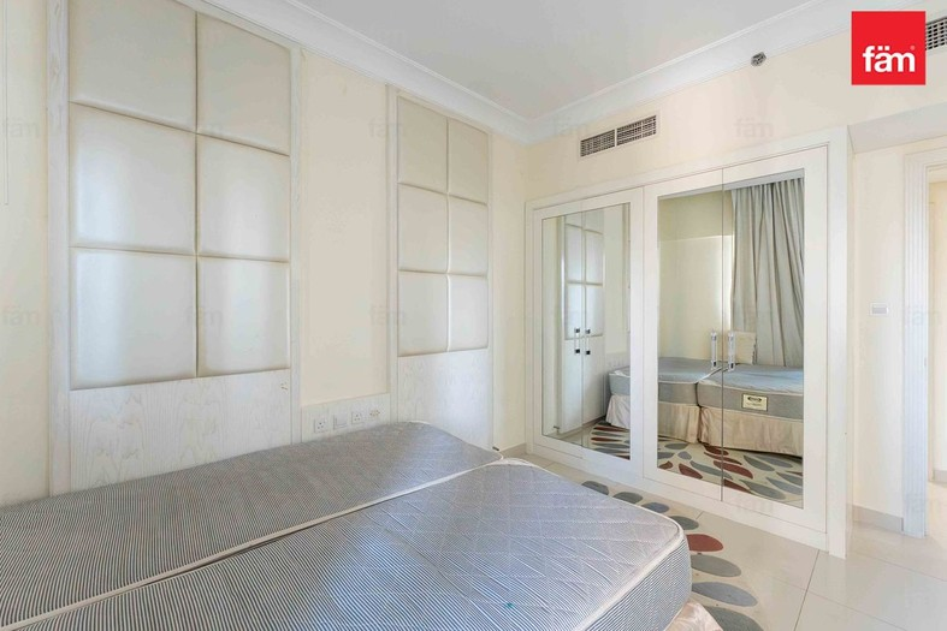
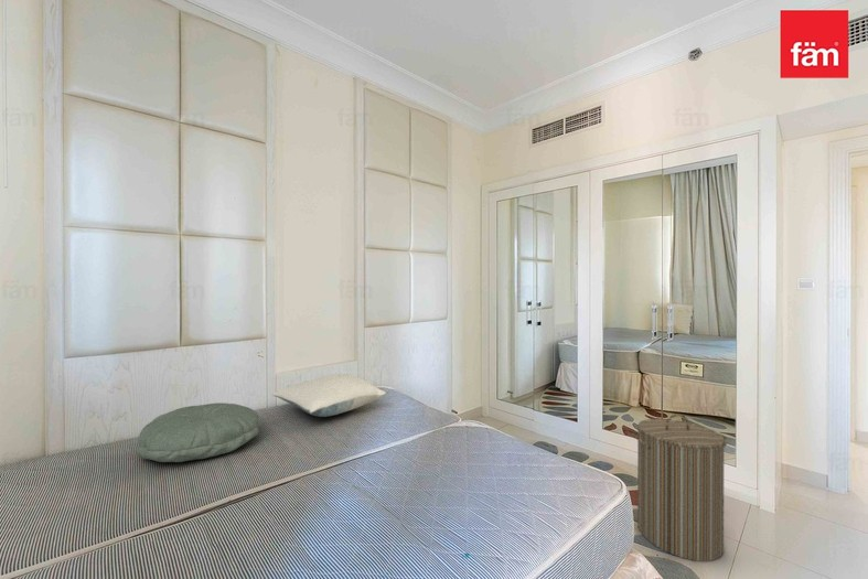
+ pillow [271,373,387,418]
+ laundry hamper [631,412,728,562]
+ pillow [136,401,260,463]
